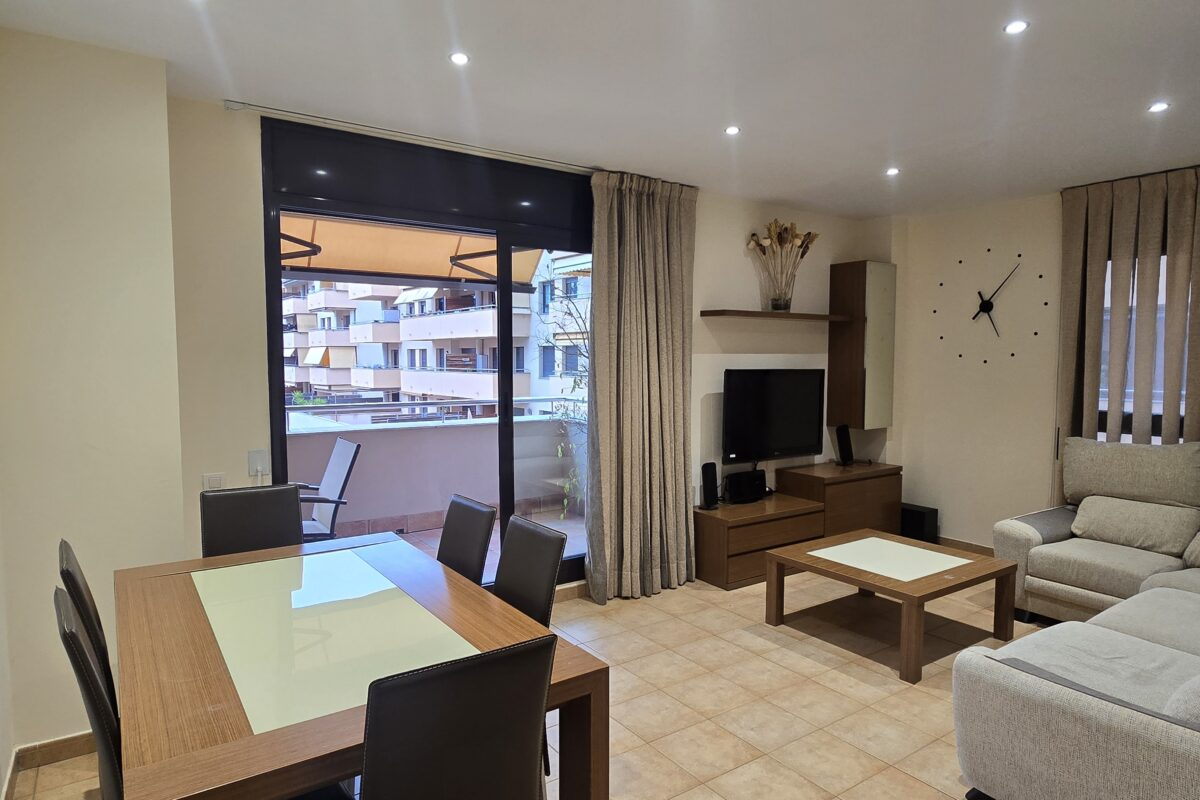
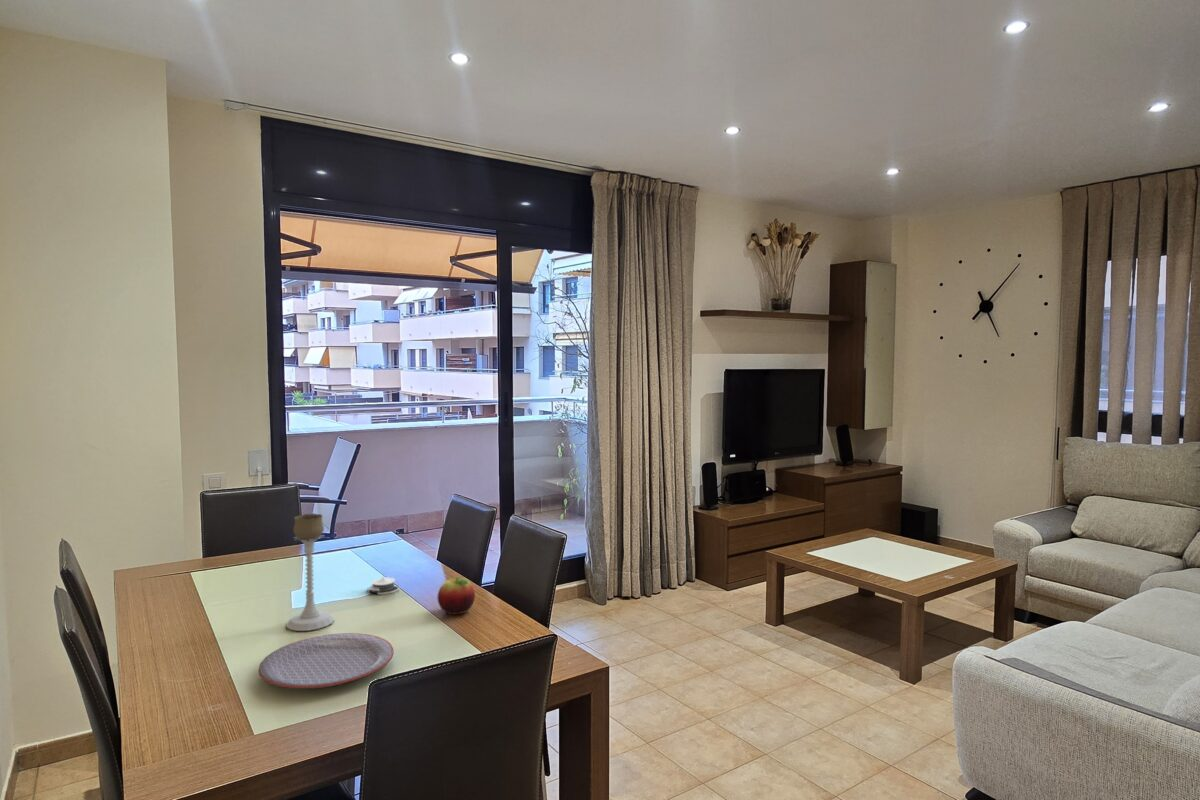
+ fruit [436,576,476,615]
+ plate [257,632,395,689]
+ architectural model [366,576,401,595]
+ candle holder [285,513,335,632]
